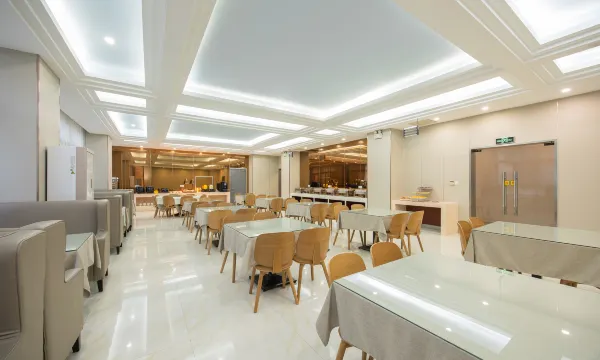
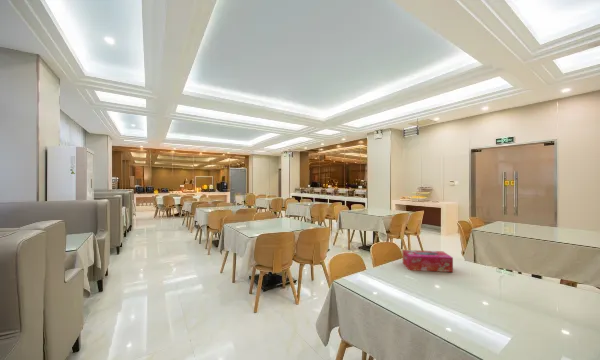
+ tissue box [402,249,454,273]
